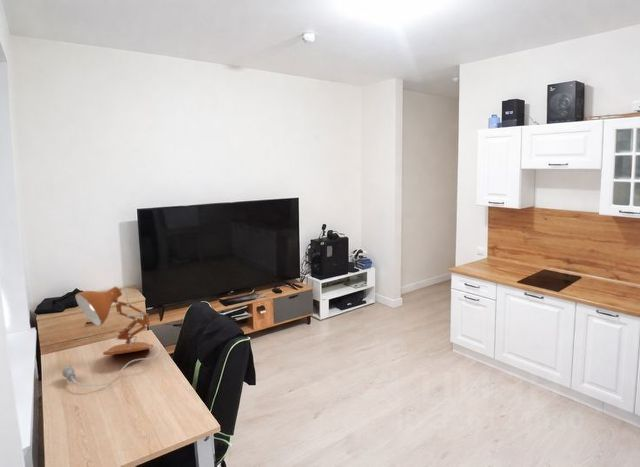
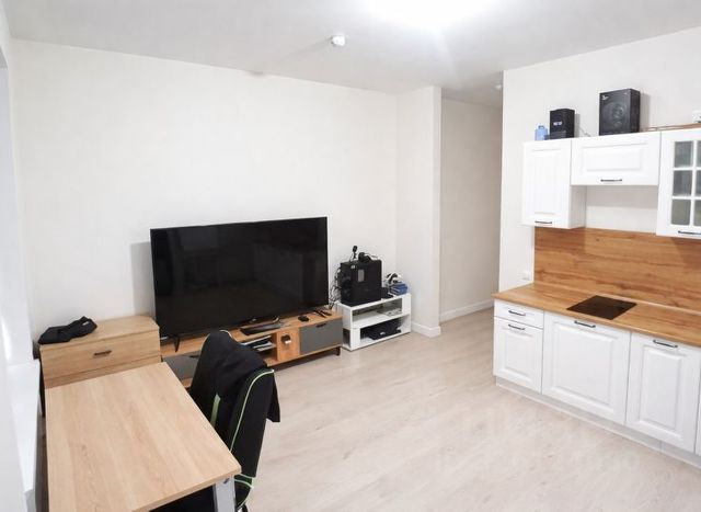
- desk lamp [61,285,161,387]
